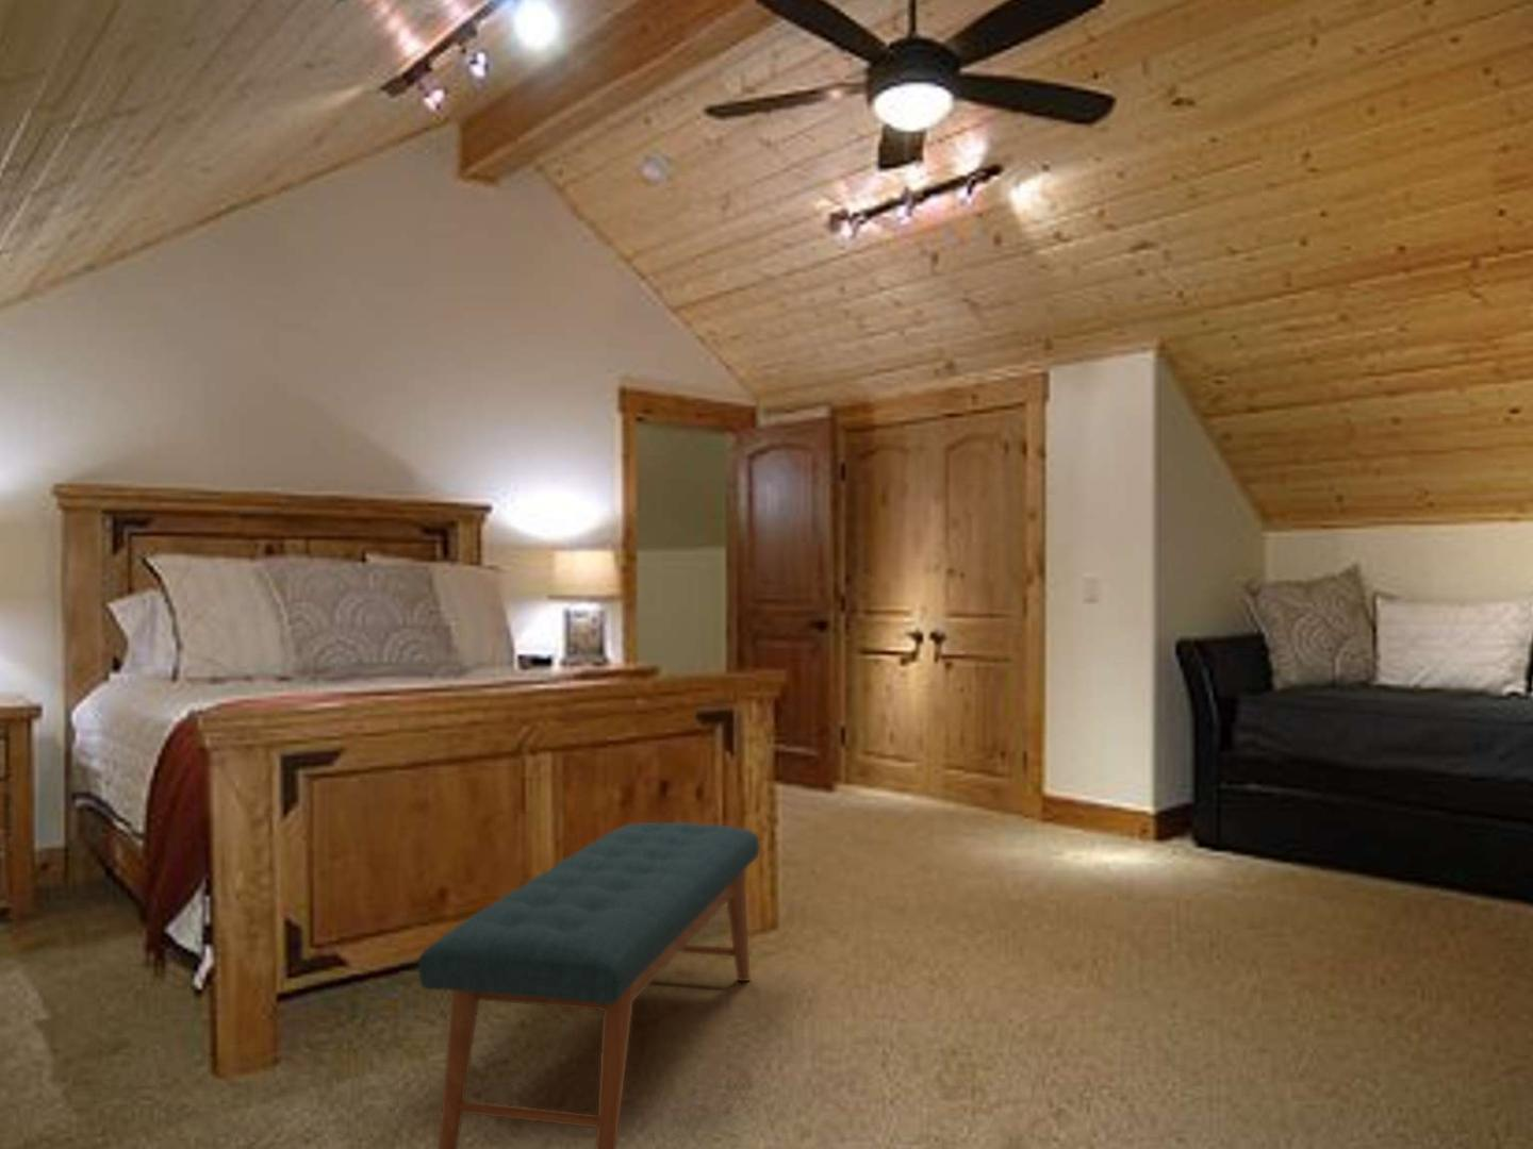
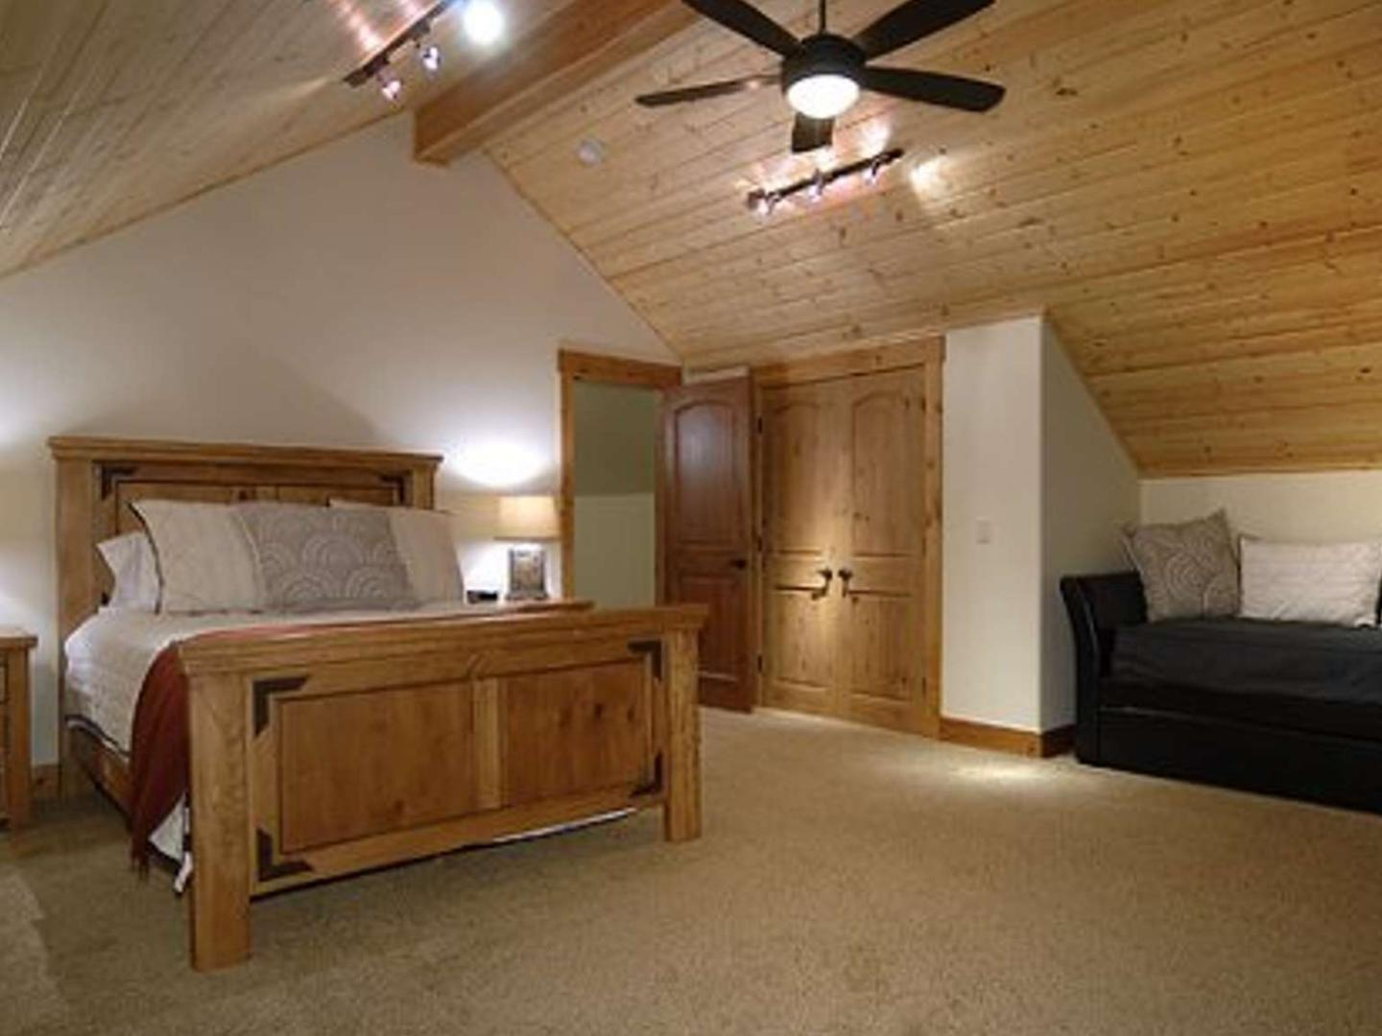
- bench [418,822,760,1149]
